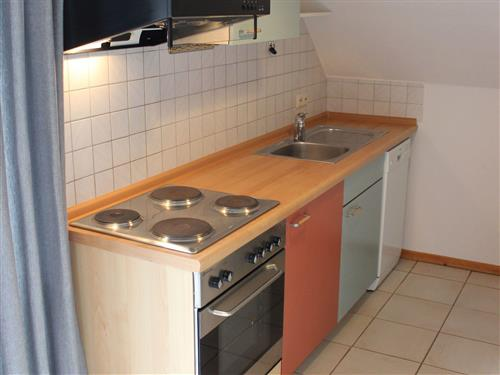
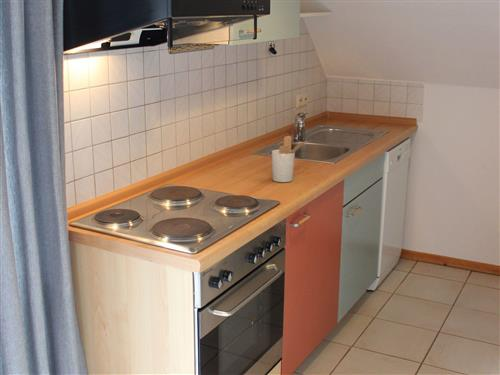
+ utensil holder [271,135,308,183]
